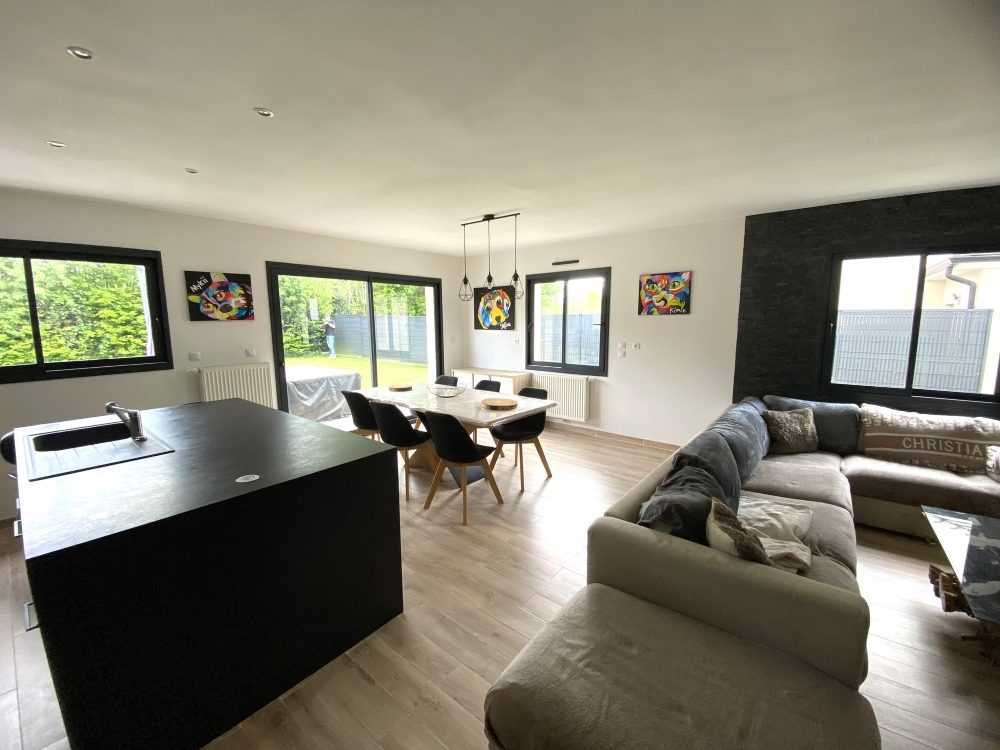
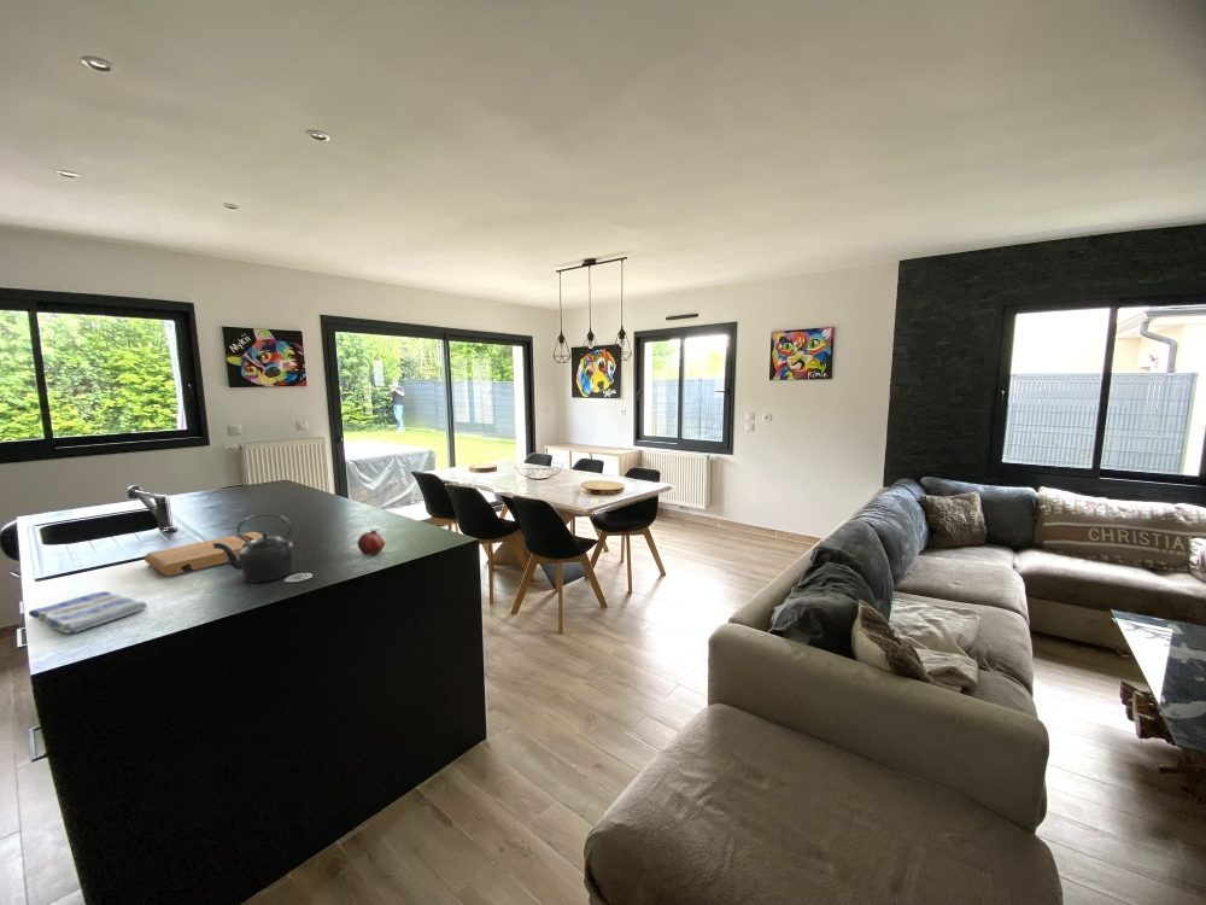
+ dish towel [28,590,148,635]
+ kettle [212,513,294,584]
+ cutting board [144,531,263,577]
+ fruit [356,527,386,556]
